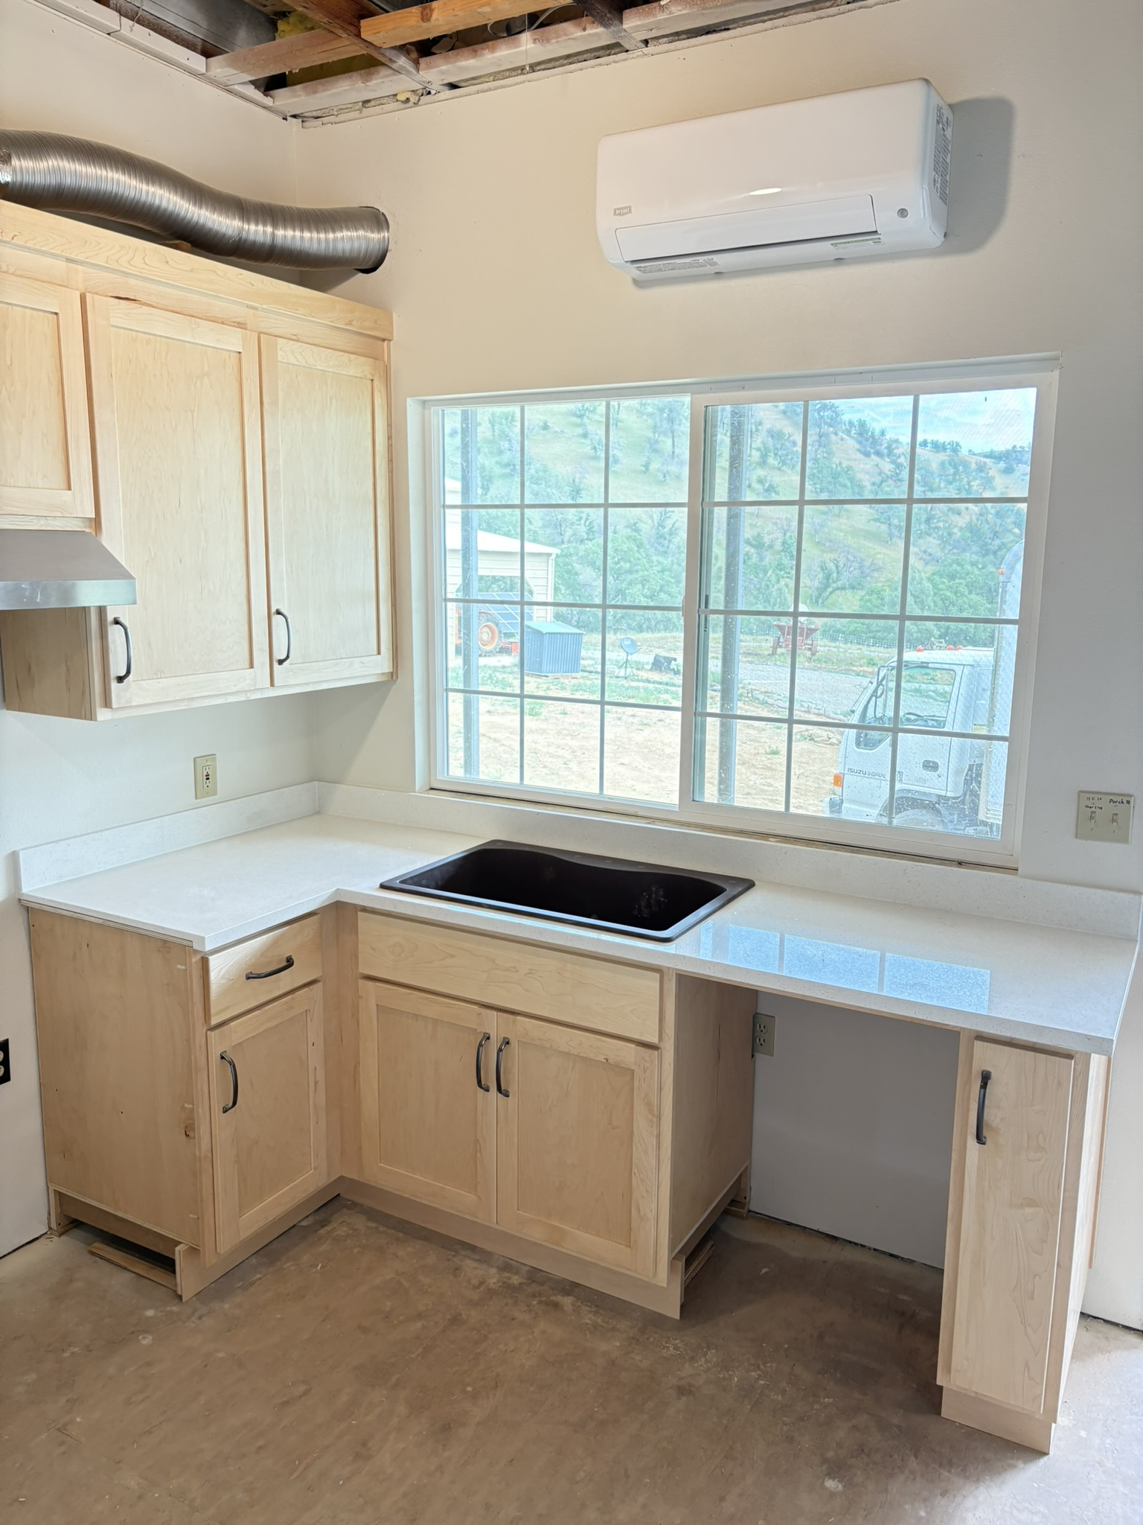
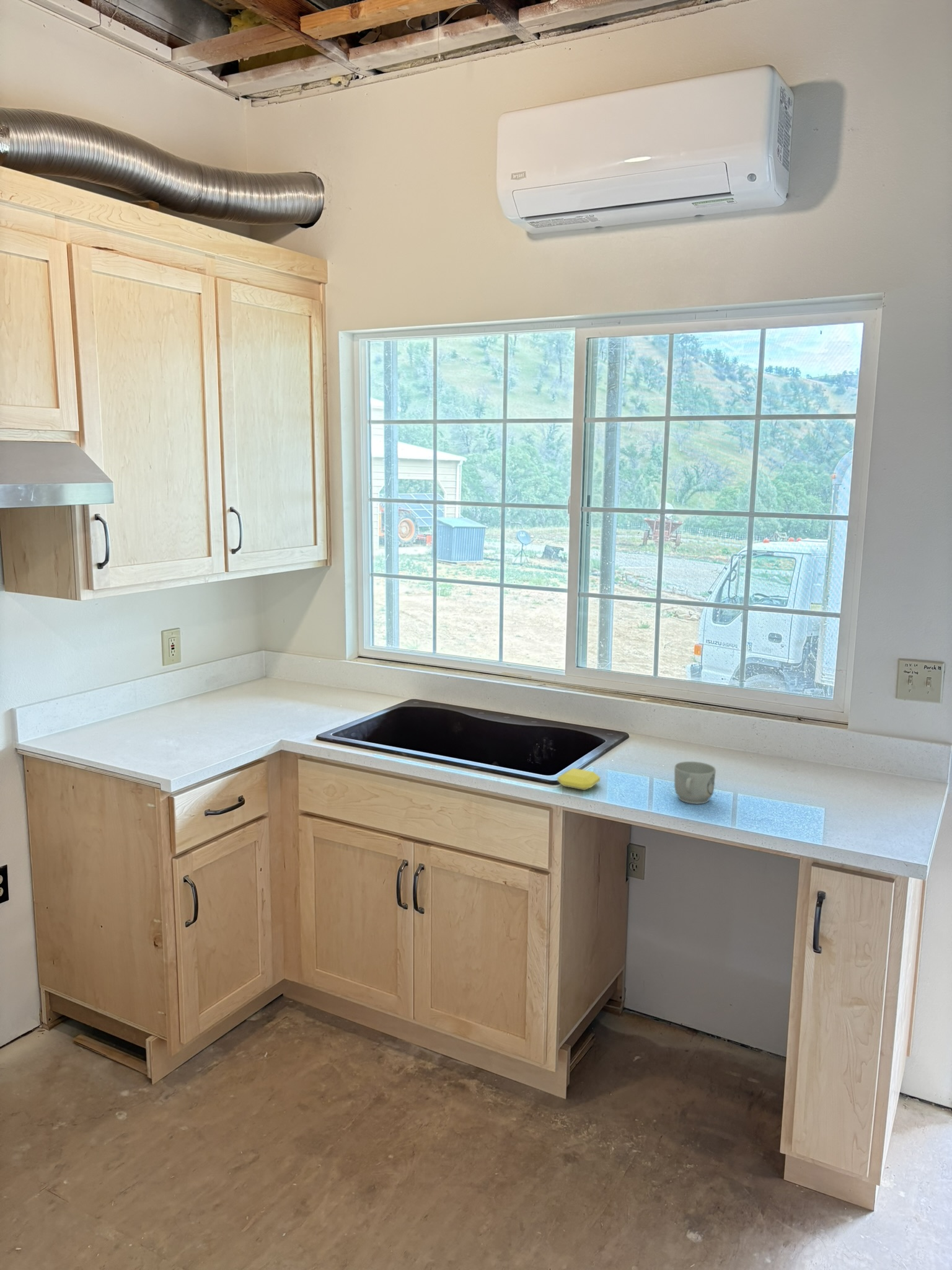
+ mug [674,761,716,804]
+ soap bar [557,768,601,791]
